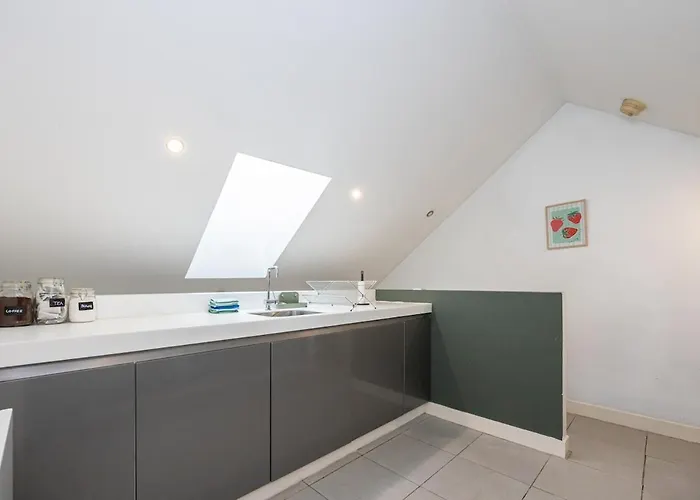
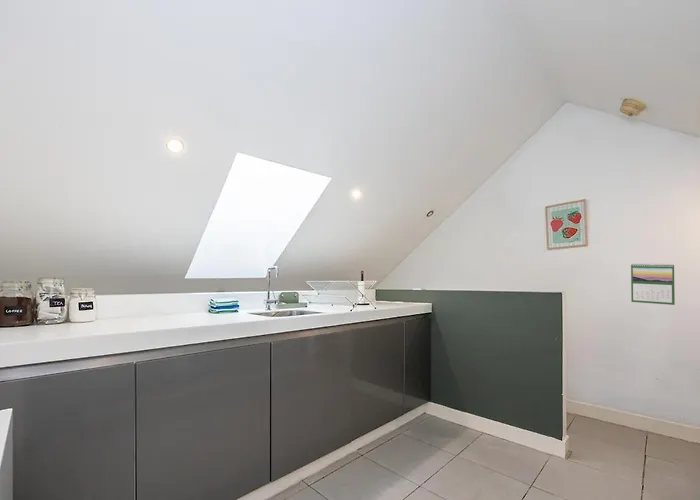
+ calendar [630,262,676,306]
